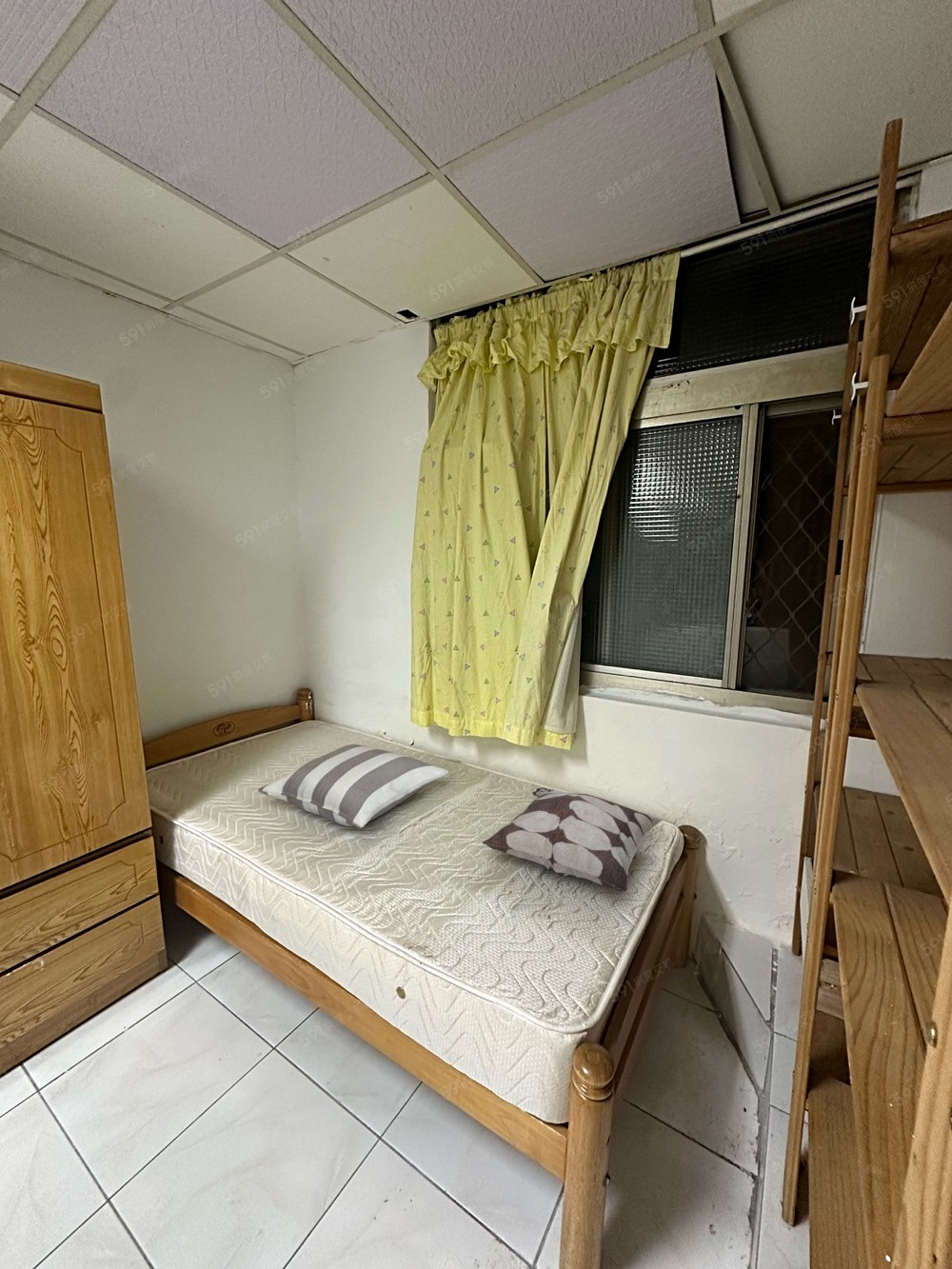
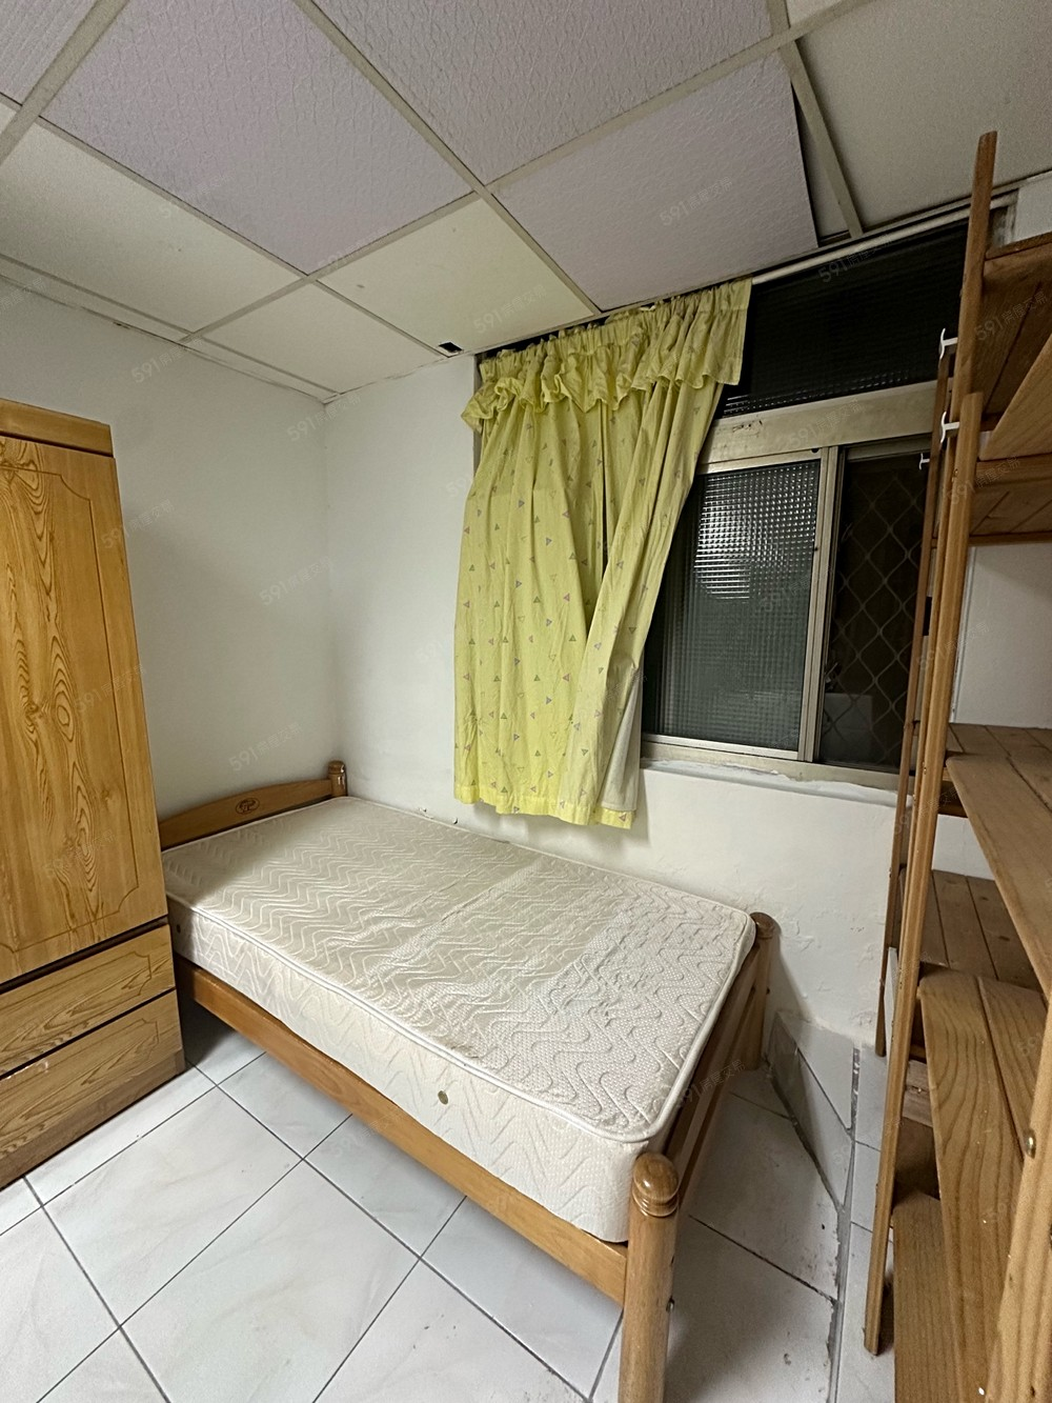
- pillow [257,744,450,829]
- decorative pillow [482,786,664,893]
